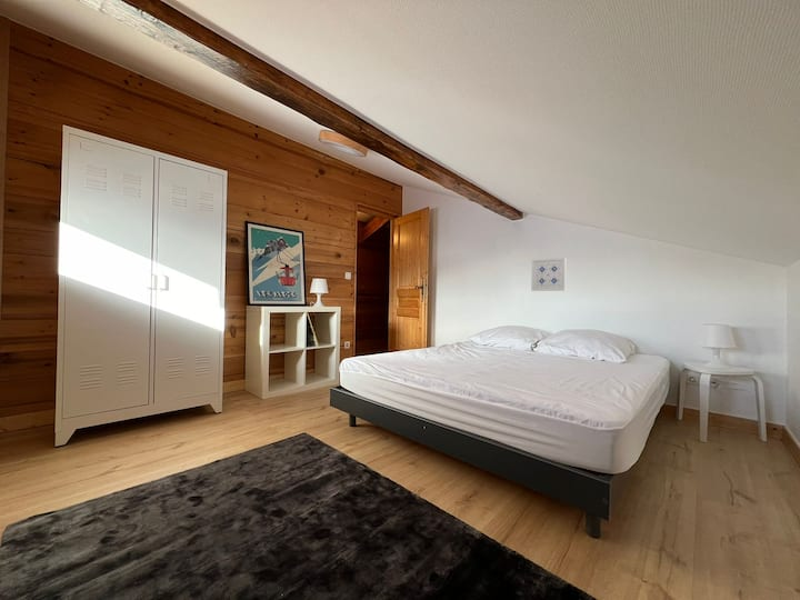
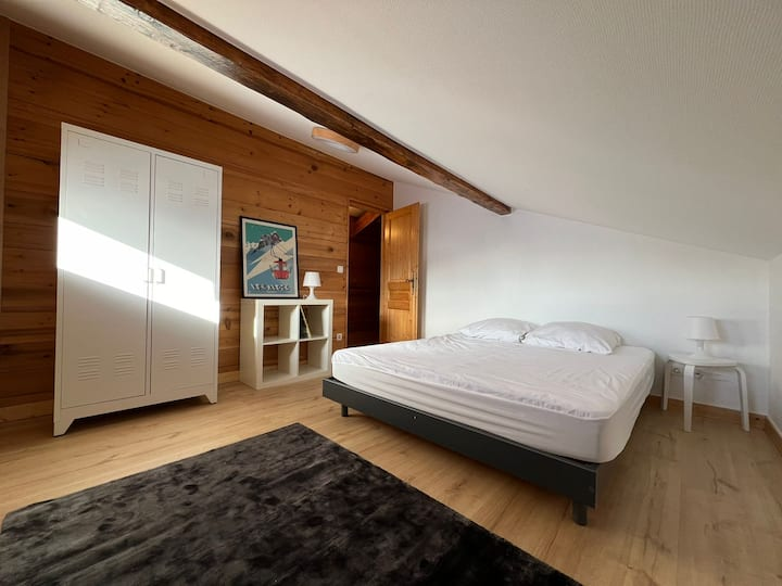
- wall art [530,257,568,292]
